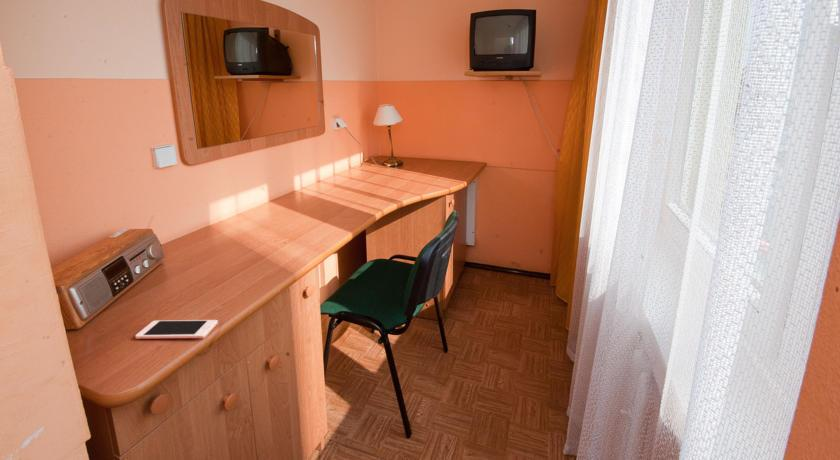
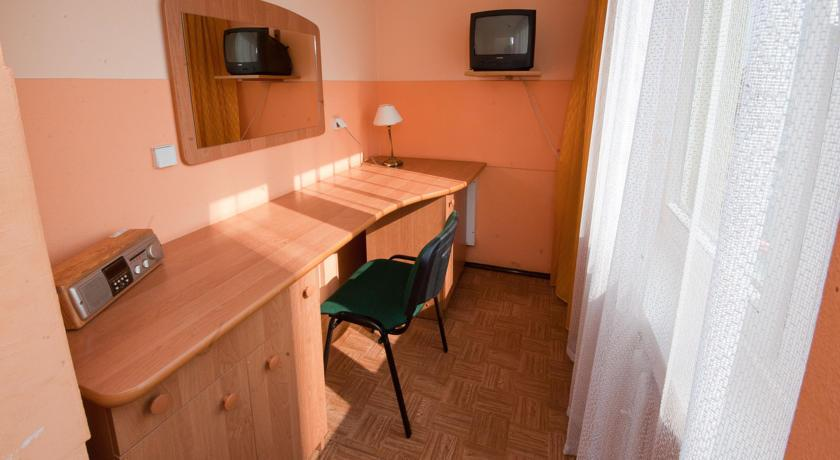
- cell phone [134,319,219,340]
